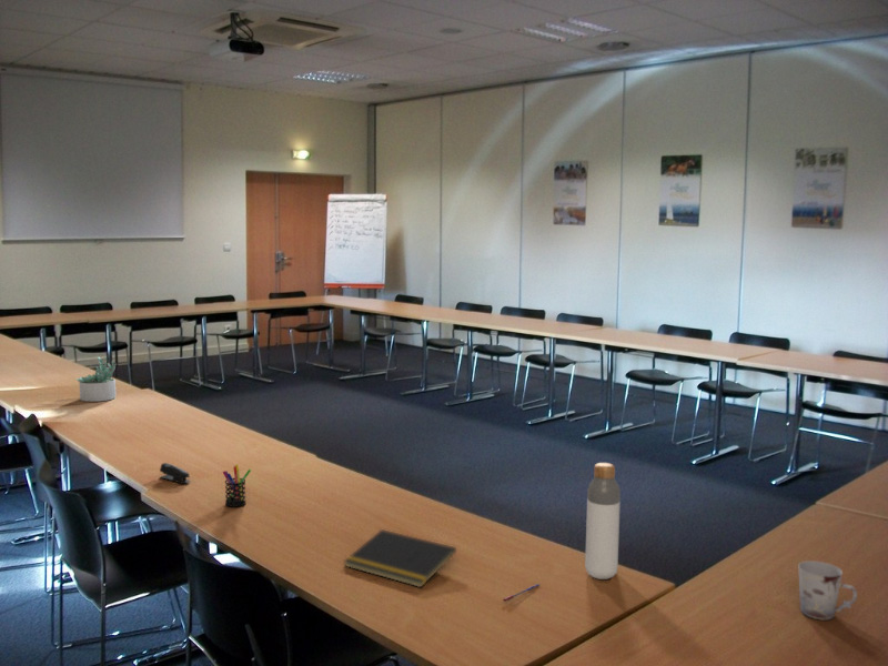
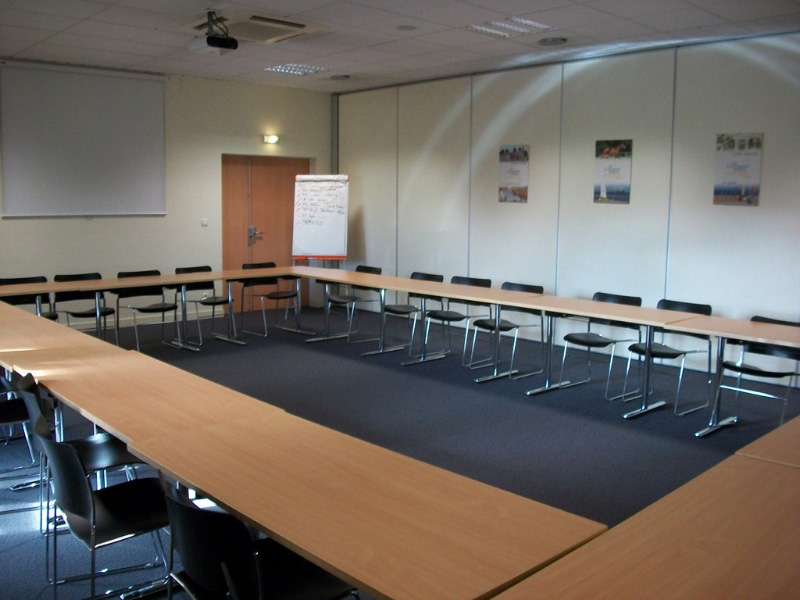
- notepad [343,528,457,588]
- stapler [159,462,191,485]
- pen holder [222,463,252,508]
- pen [502,583,541,603]
- bottle [584,462,622,581]
- succulent plant [74,356,118,403]
- cup [797,559,858,622]
